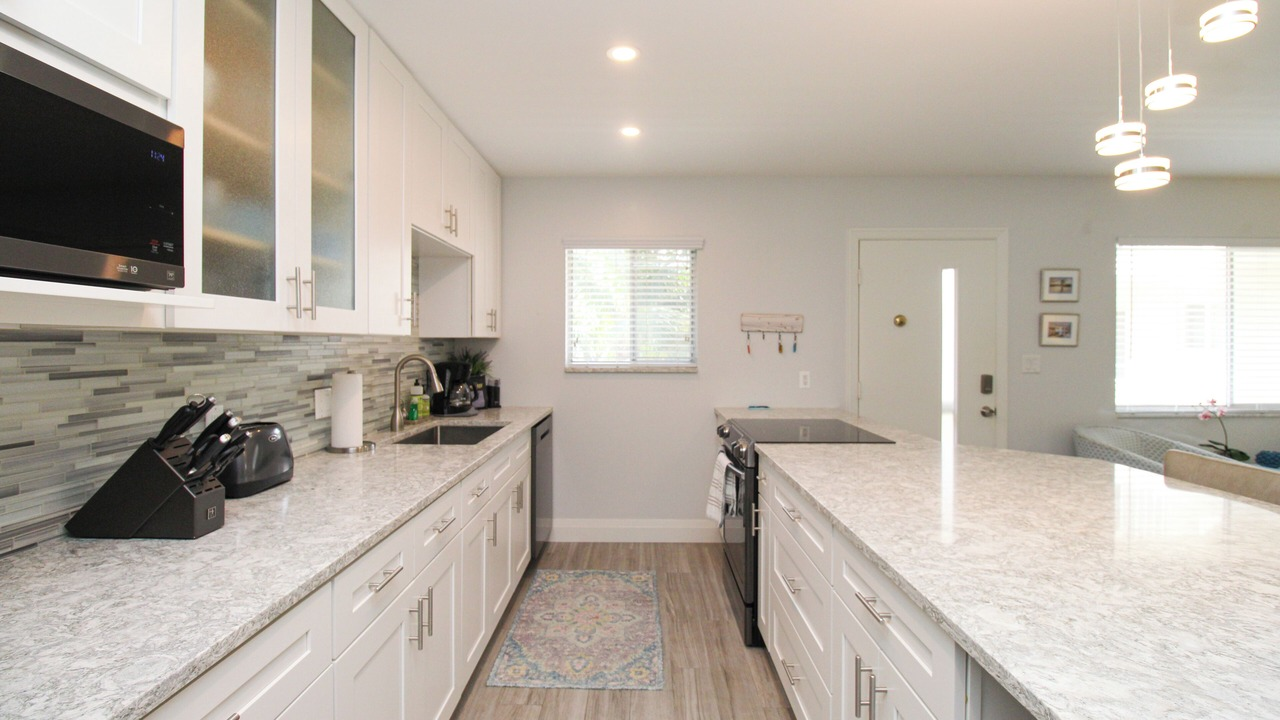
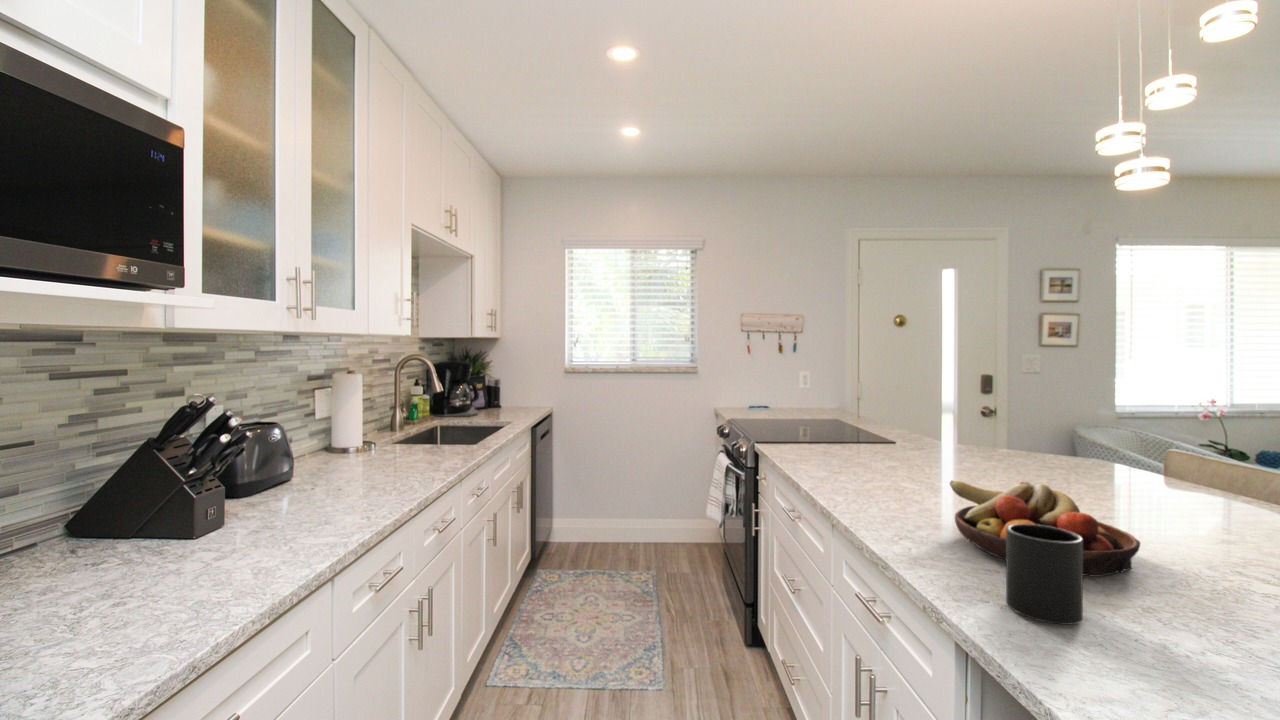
+ mug [1005,524,1084,626]
+ fruit bowl [949,479,1141,578]
